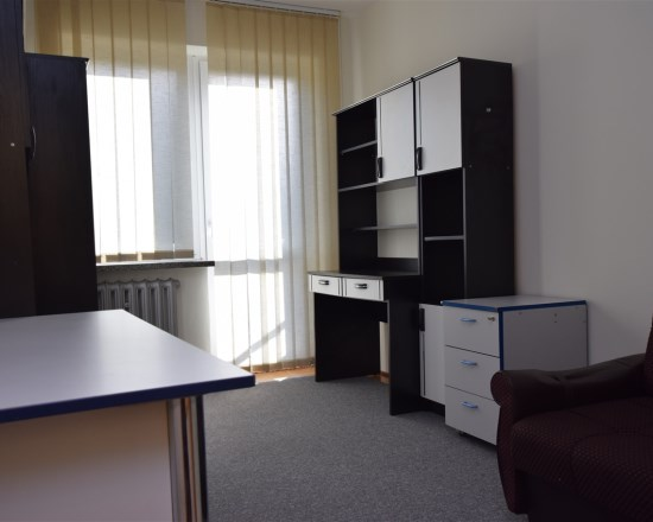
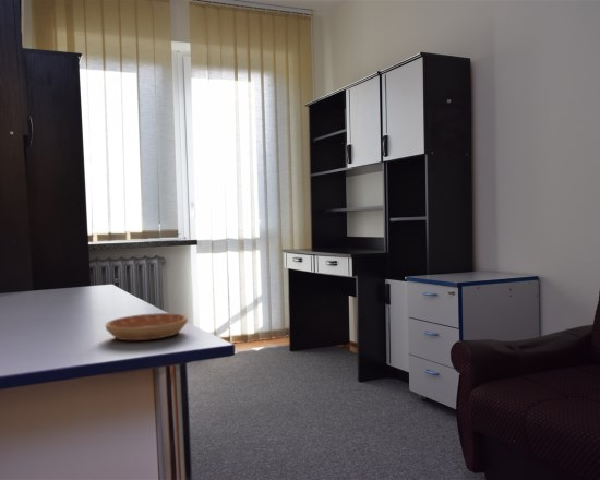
+ saucer [105,312,189,341]
